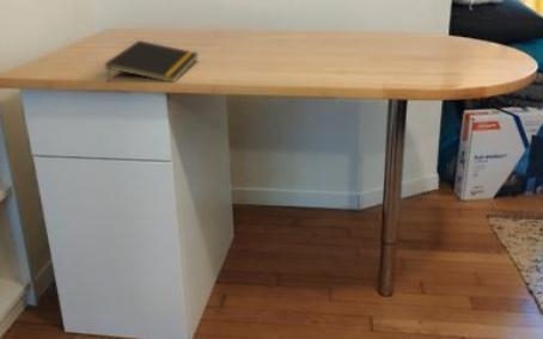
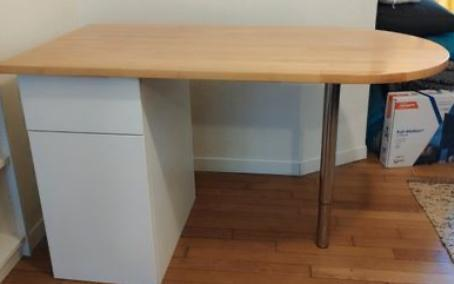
- notepad [104,39,200,84]
